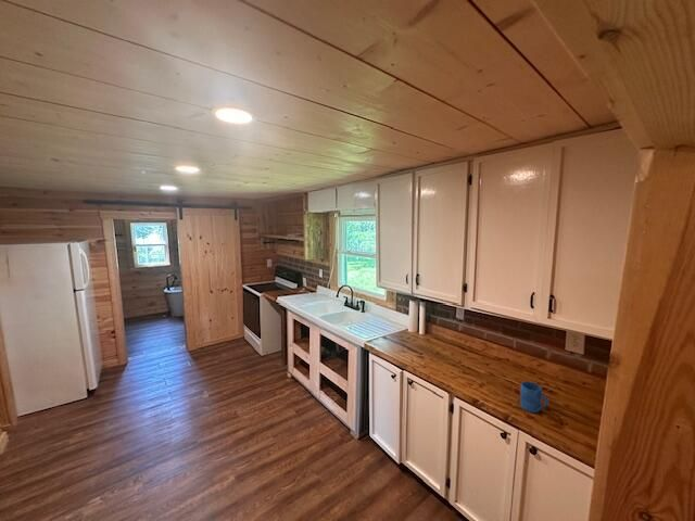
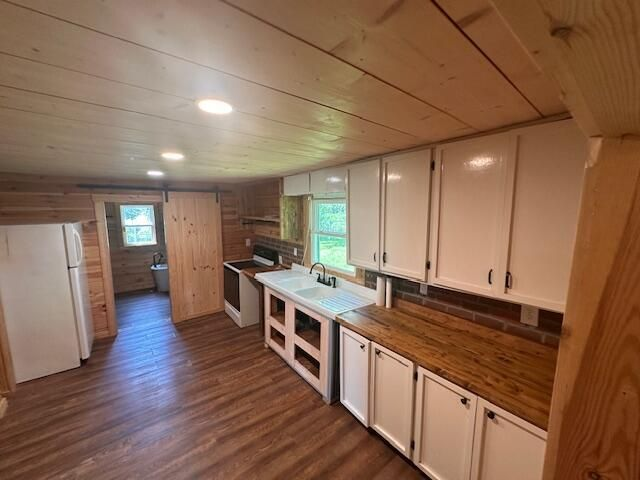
- mug [519,381,549,414]
